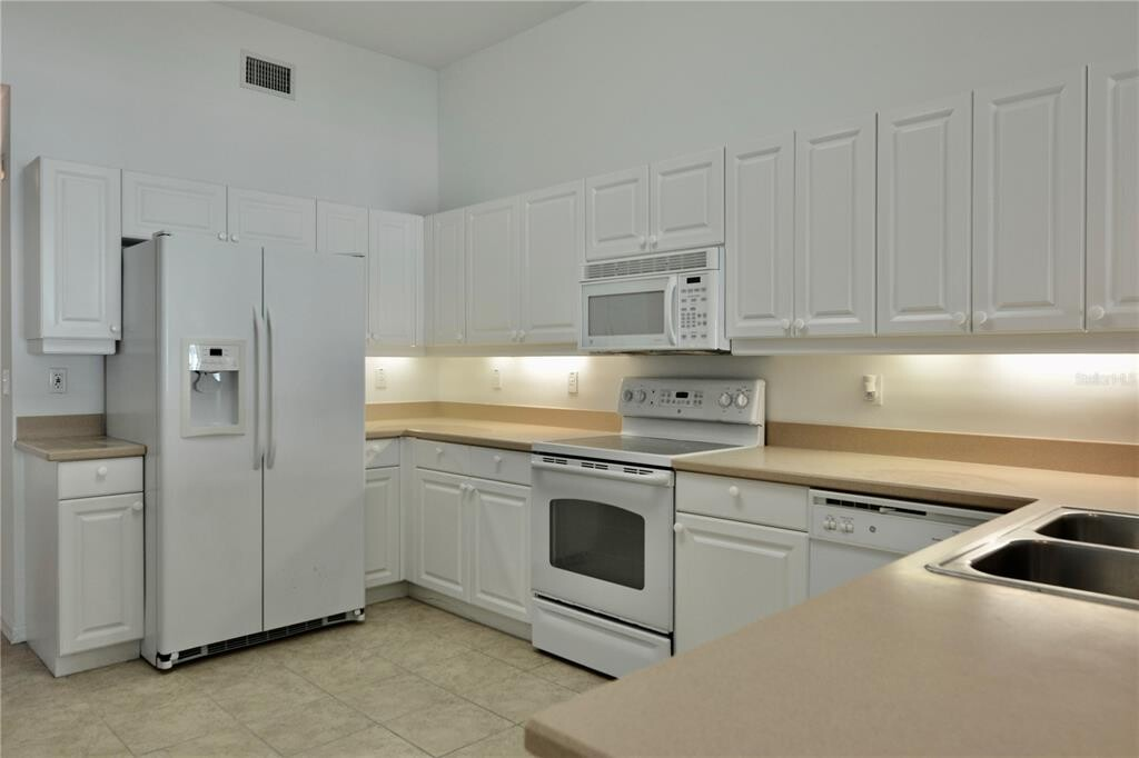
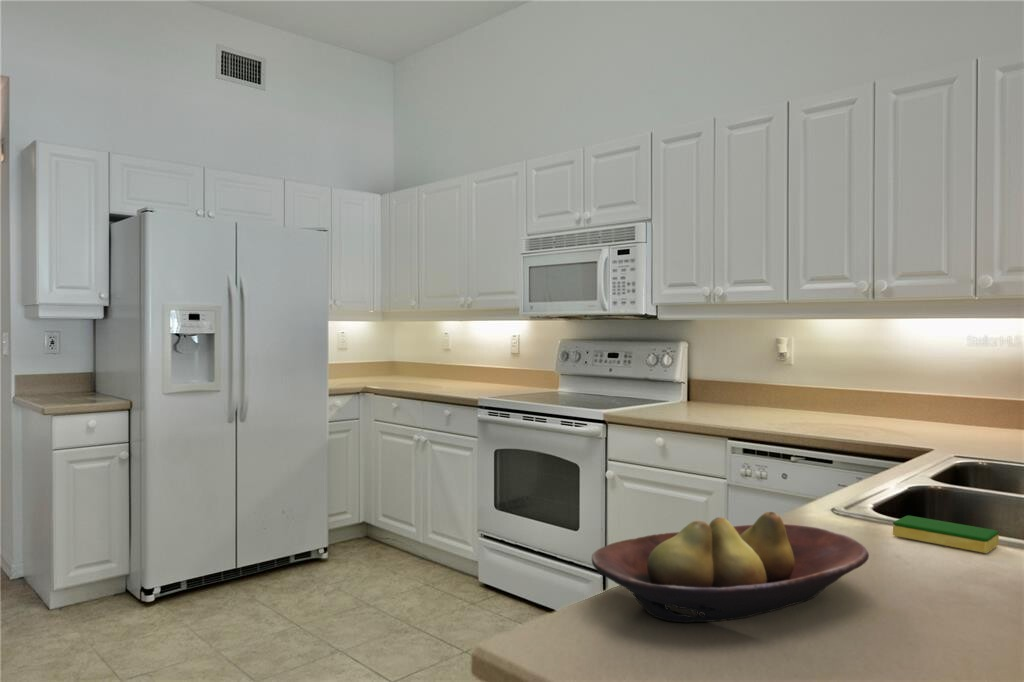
+ fruit bowl [591,511,870,623]
+ dish sponge [892,515,1000,554]
